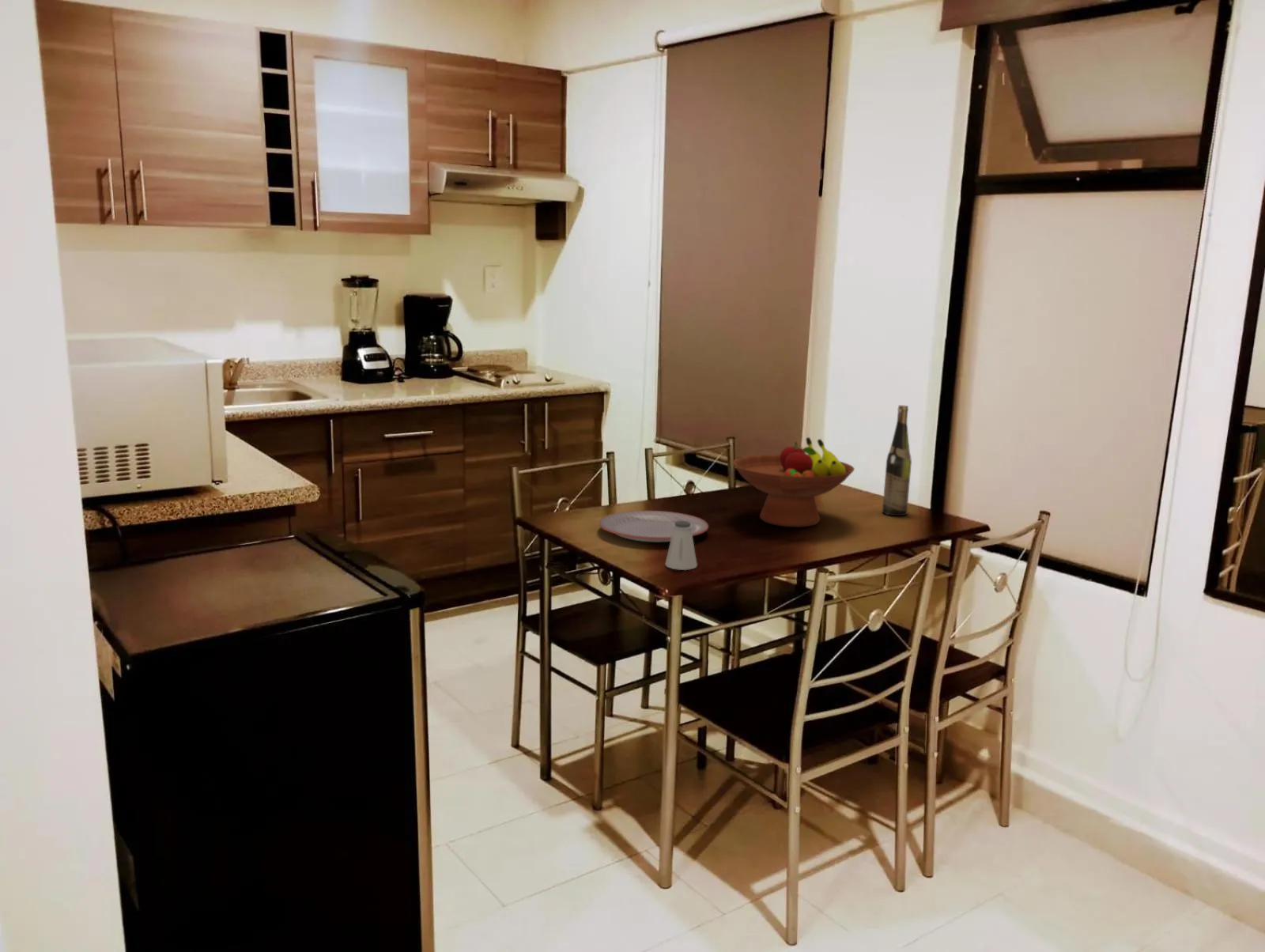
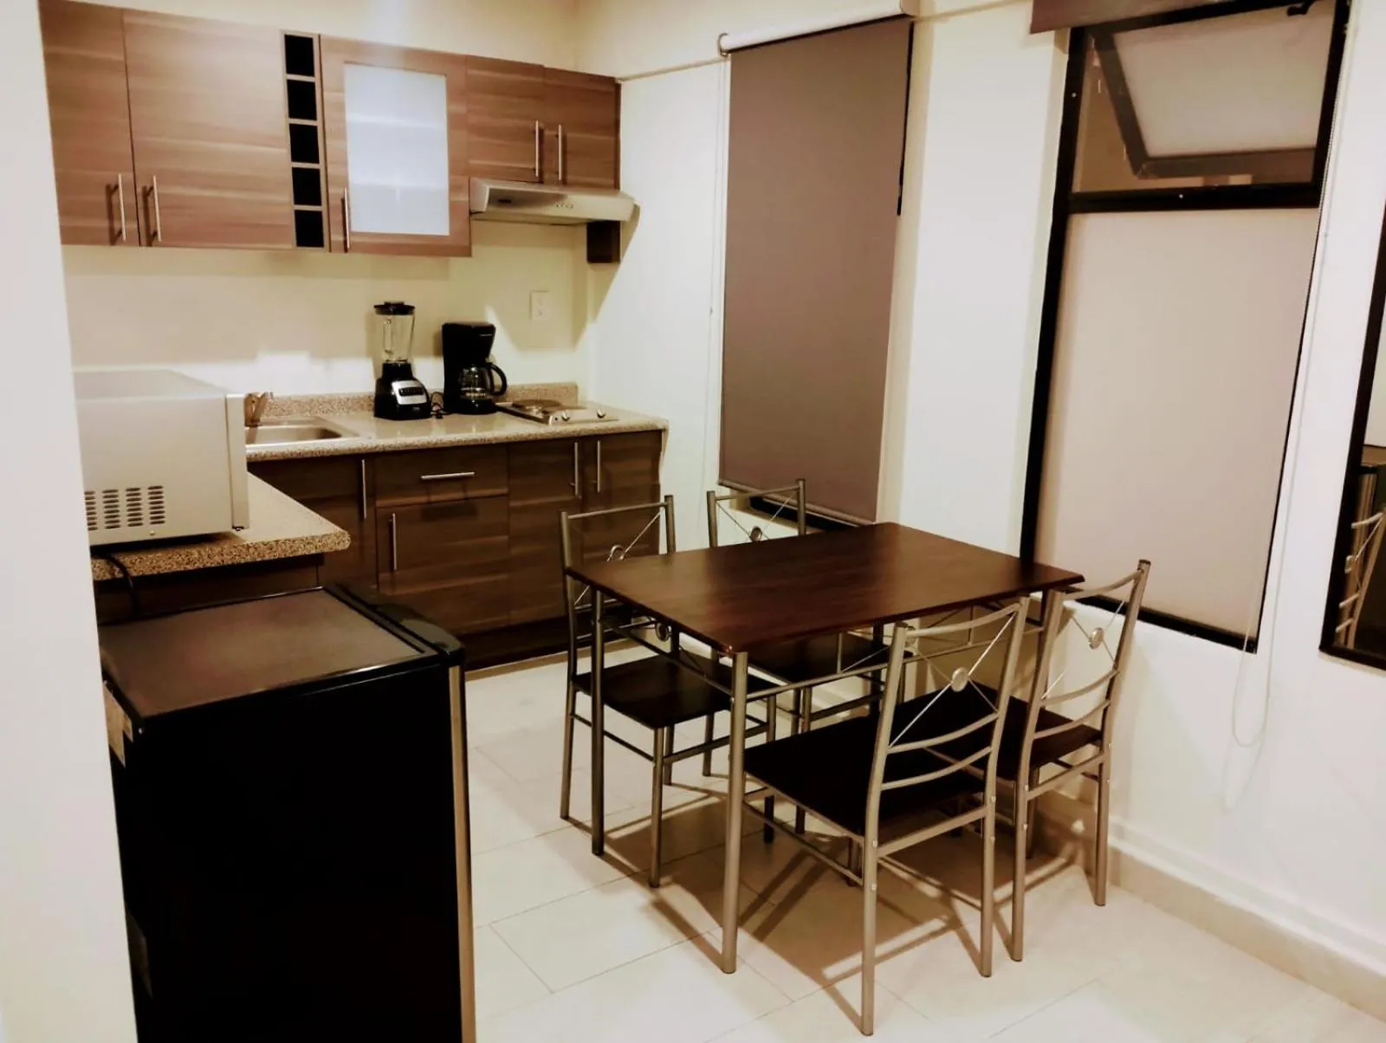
- saltshaker [664,521,698,571]
- plate [599,510,709,543]
- fruit bowl [731,436,855,528]
- wine bottle [882,405,912,516]
